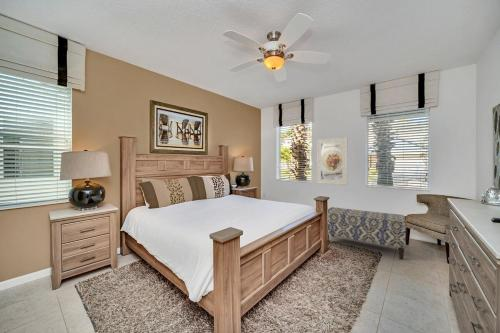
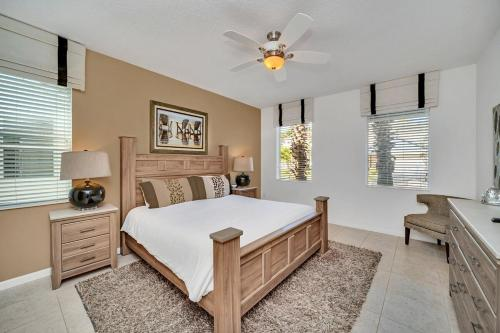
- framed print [316,136,349,186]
- bench [327,206,407,260]
